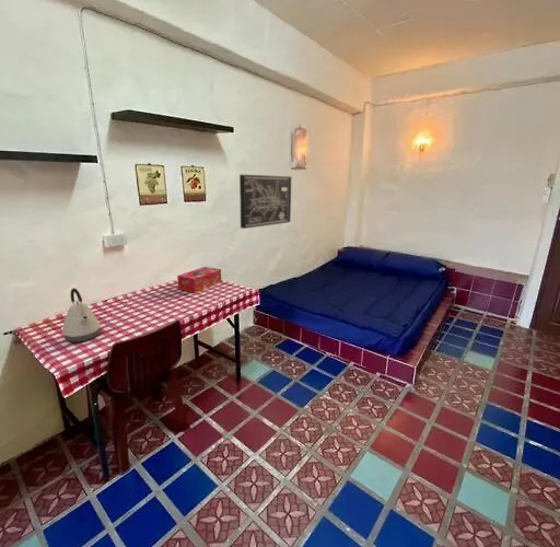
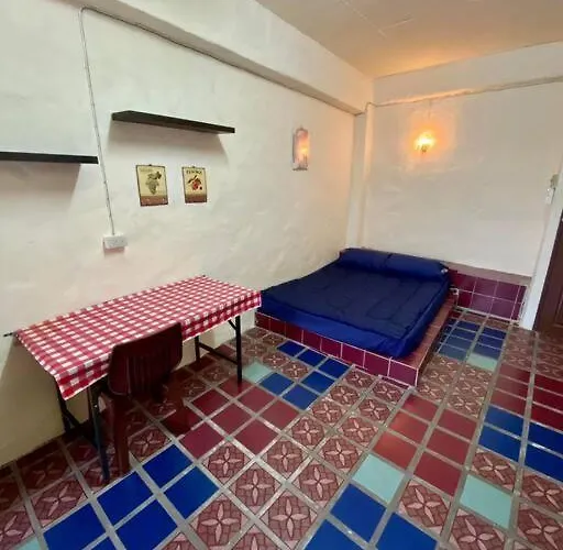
- tissue box [176,266,222,294]
- kettle [61,287,102,344]
- wall art [238,174,292,230]
